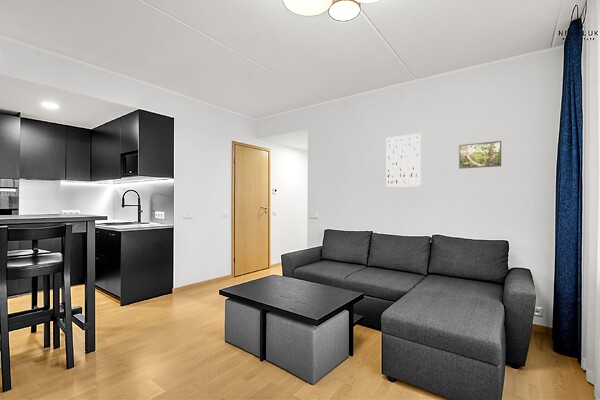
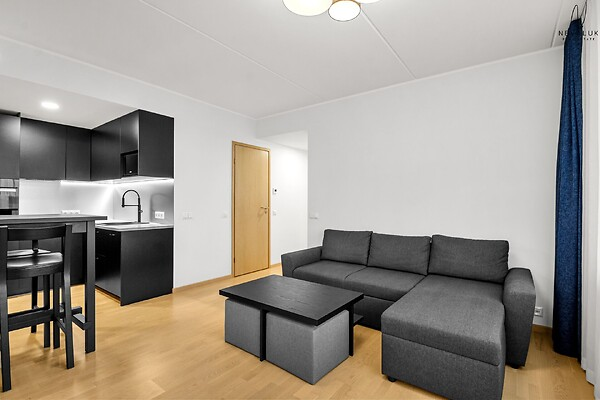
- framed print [458,140,502,170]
- wall art [385,133,422,188]
